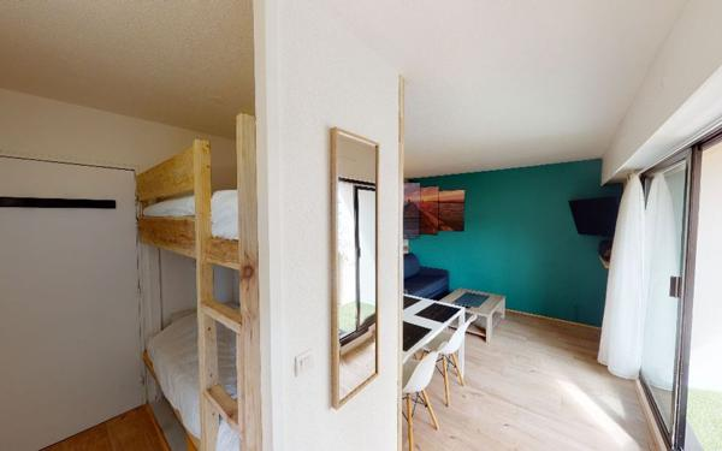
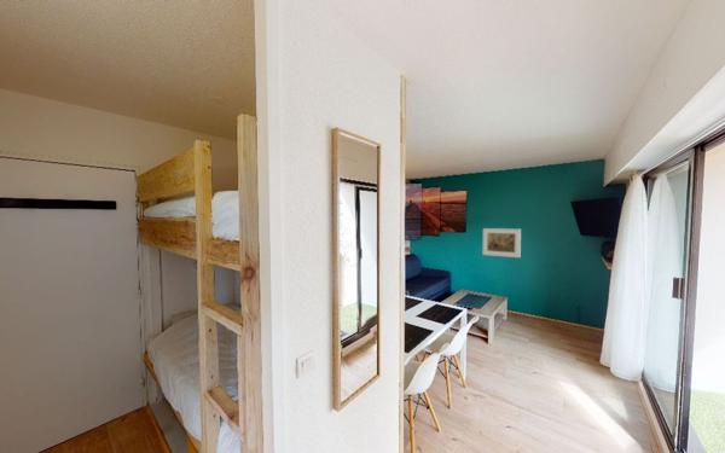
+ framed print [481,227,522,259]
